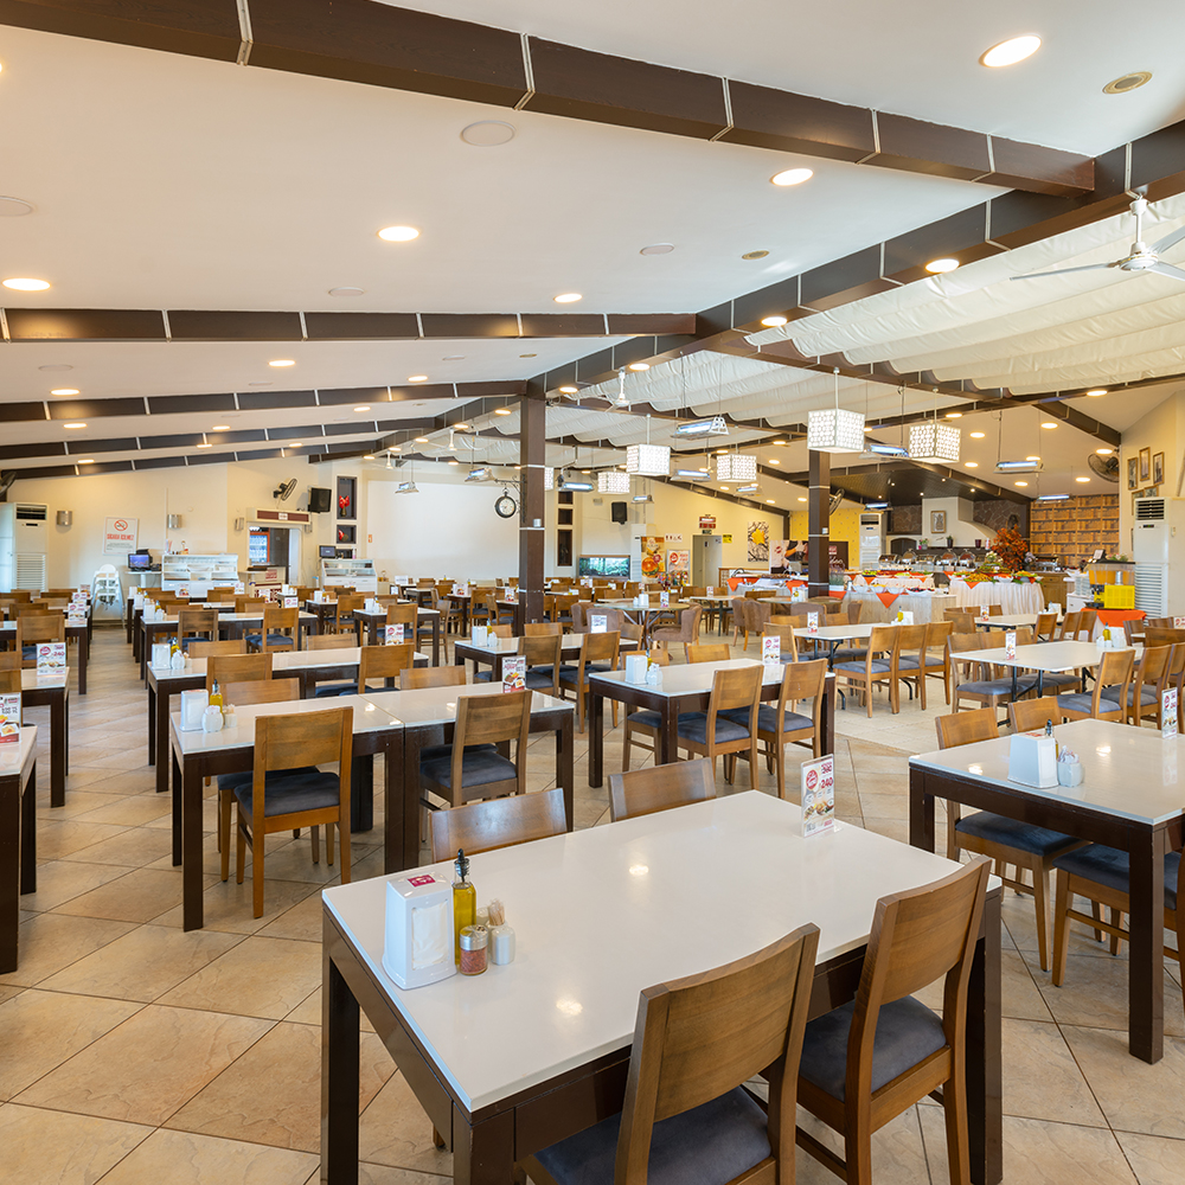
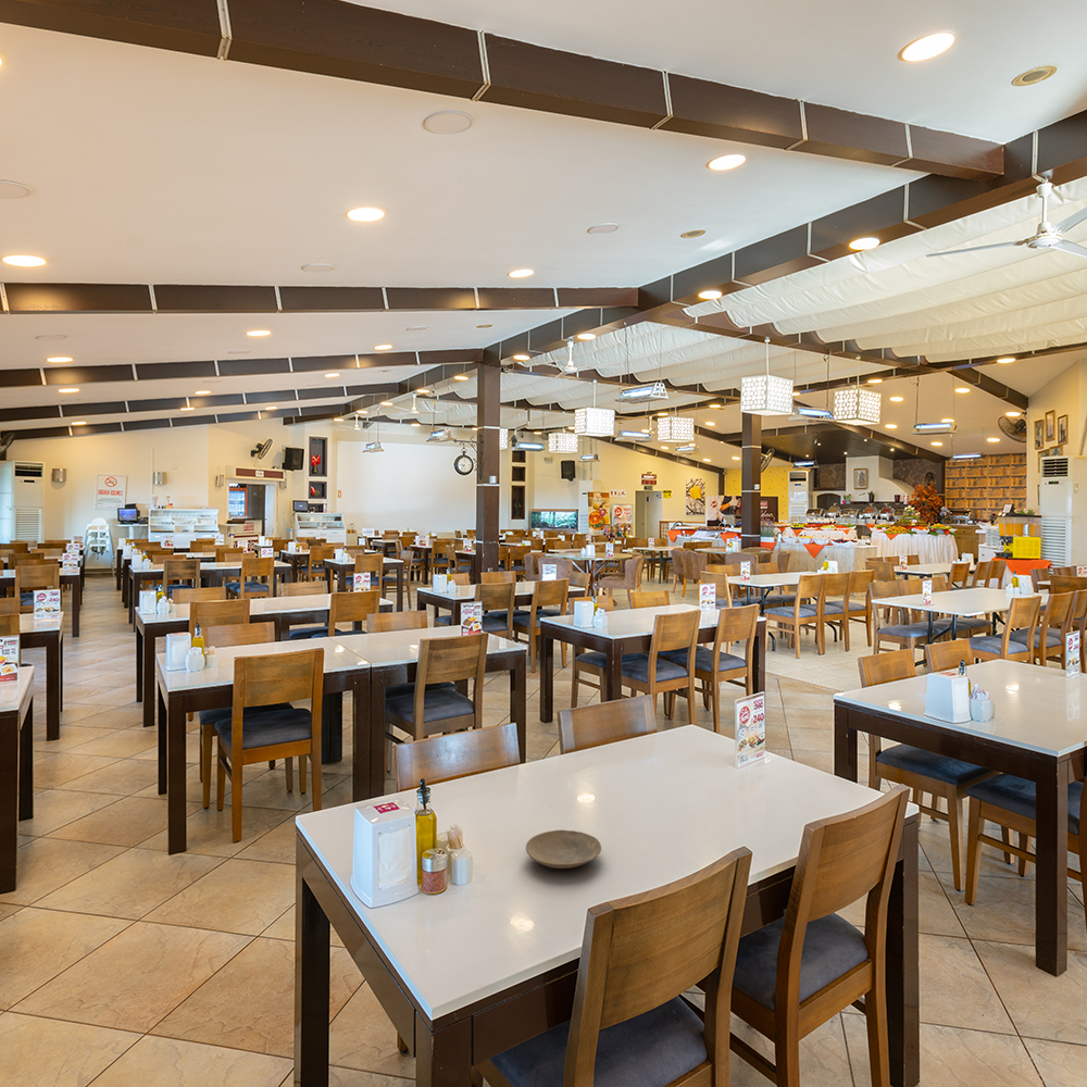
+ plate [525,829,602,870]
